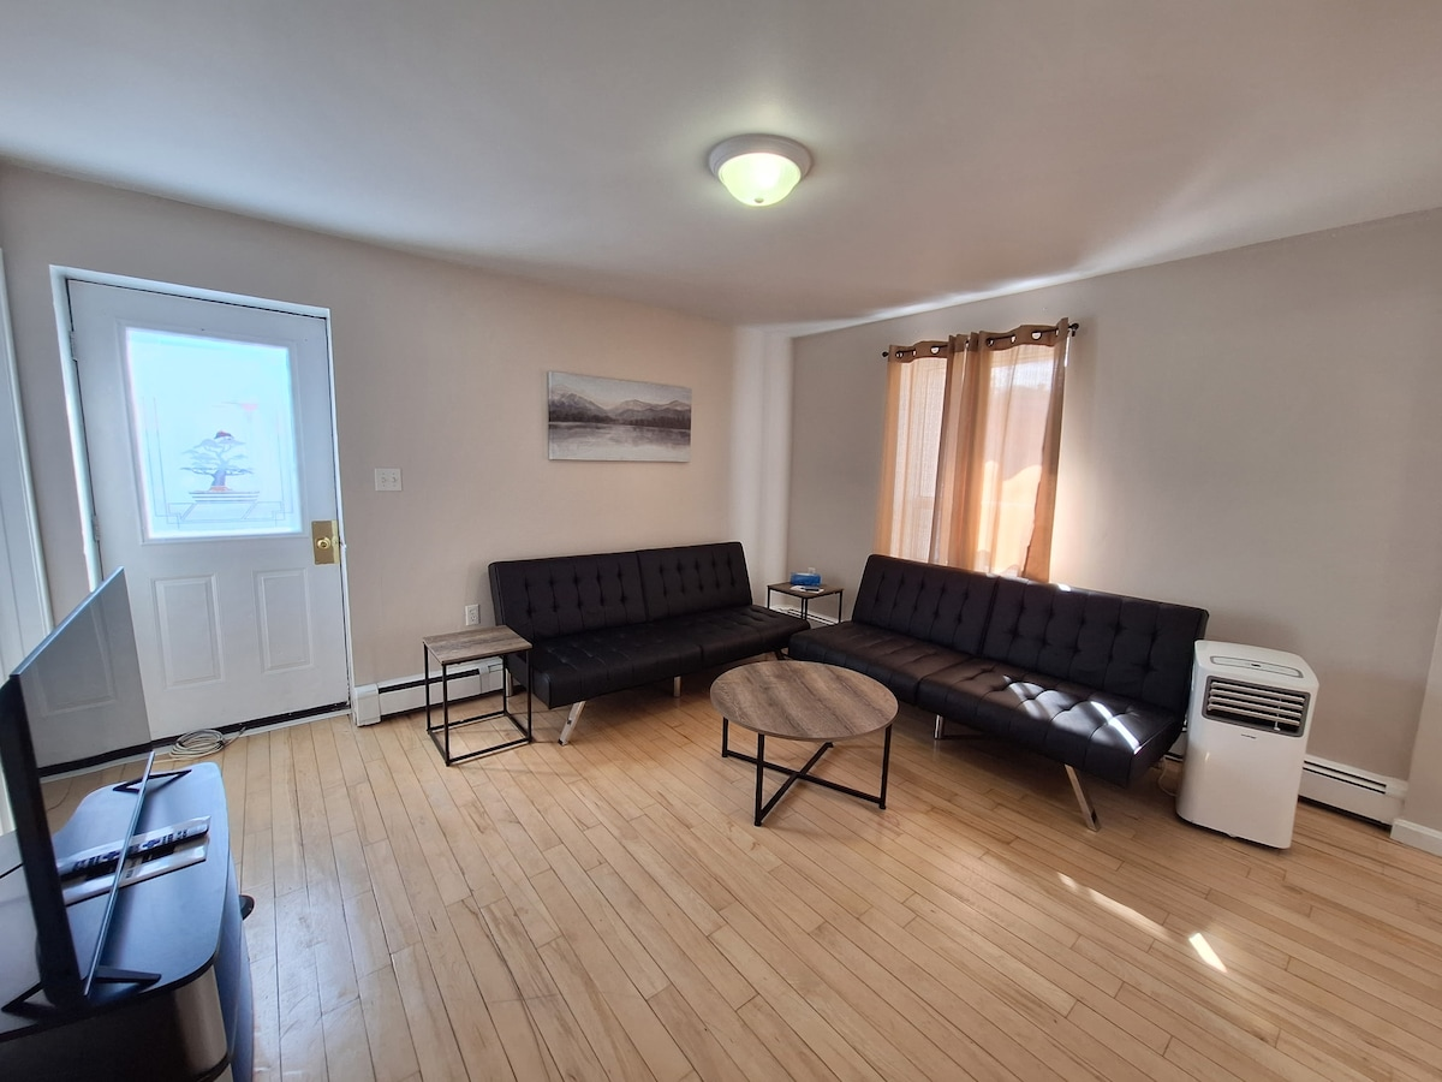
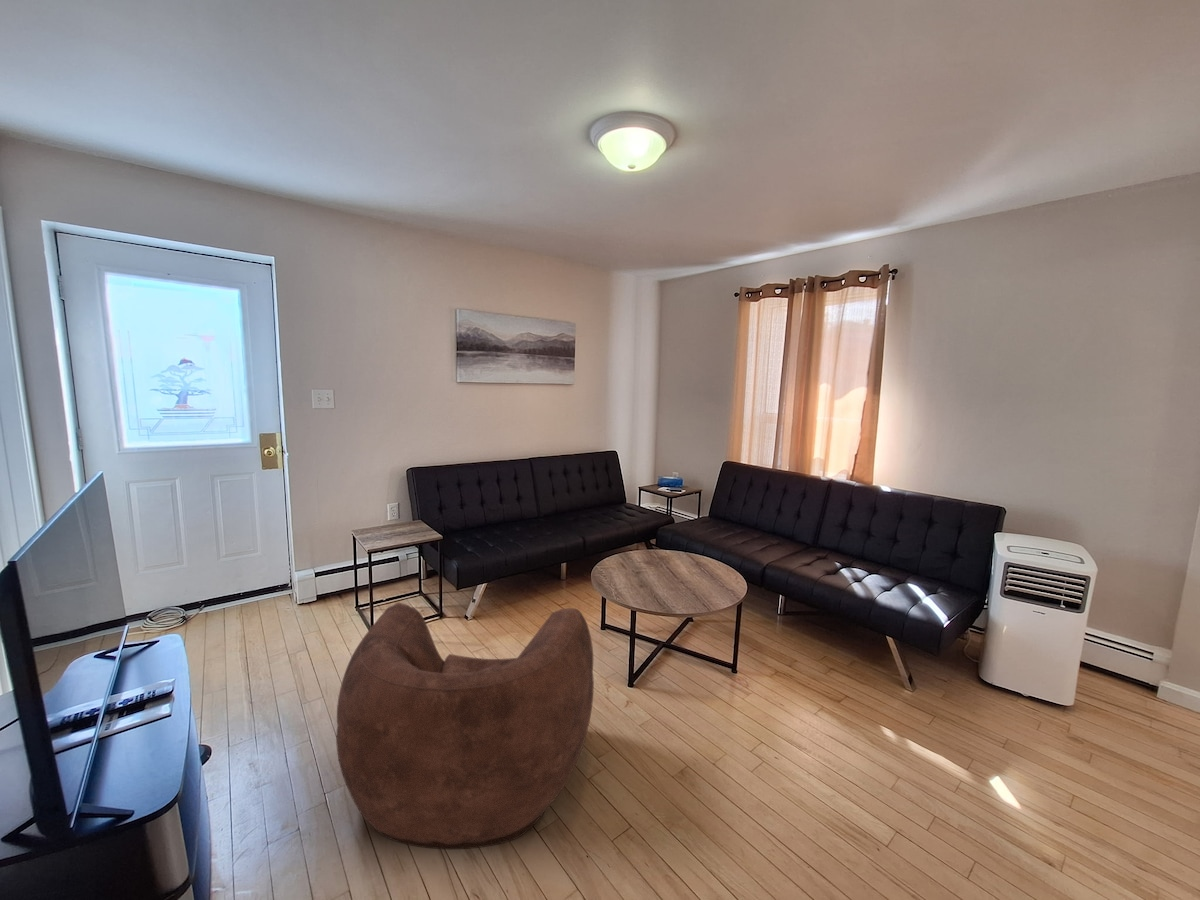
+ armchair [335,602,595,850]
